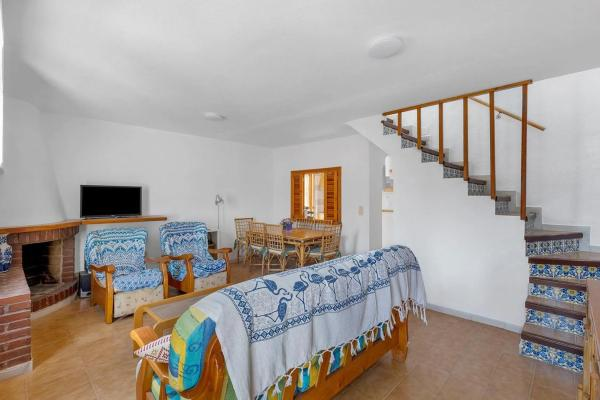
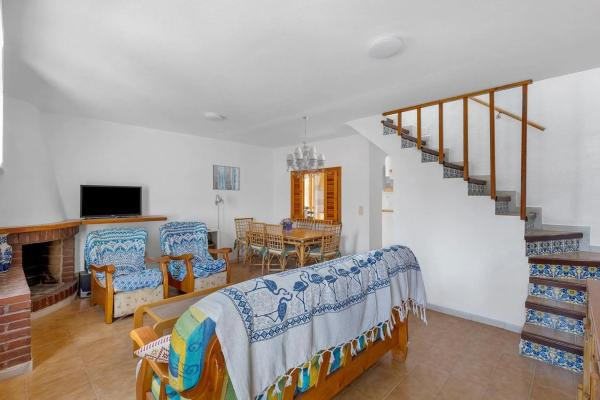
+ wall art [212,164,241,192]
+ chandelier [285,115,327,180]
